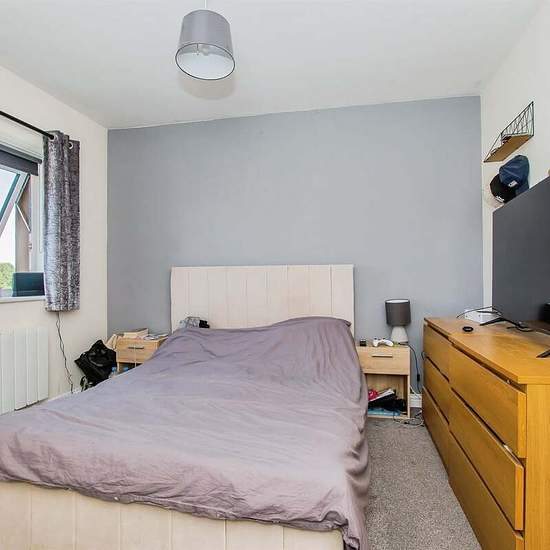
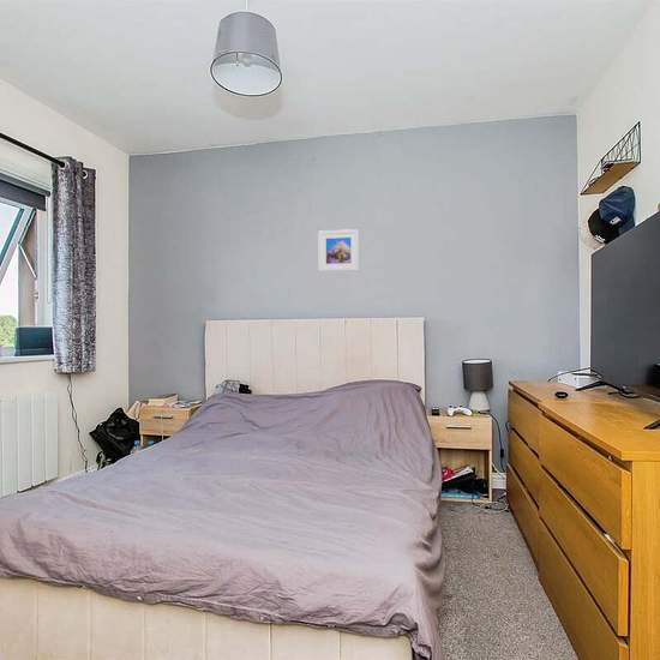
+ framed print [318,228,360,272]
